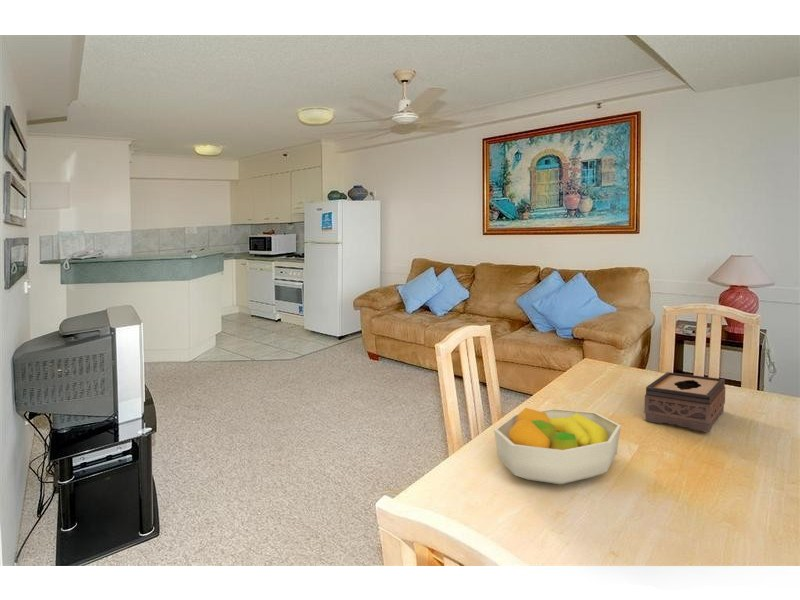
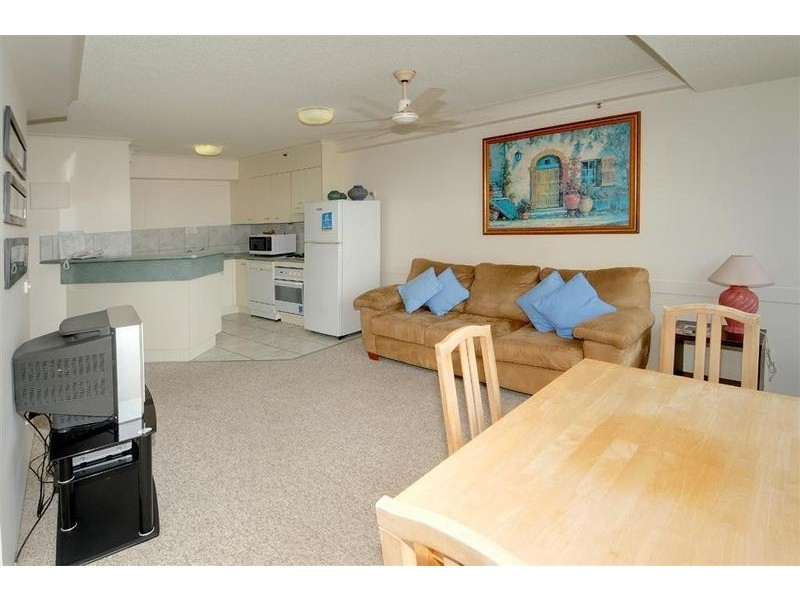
- fruit bowl [493,407,622,485]
- tissue box [643,371,727,433]
